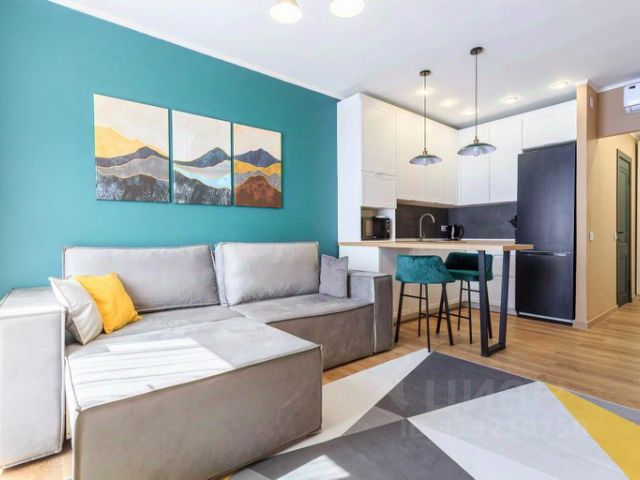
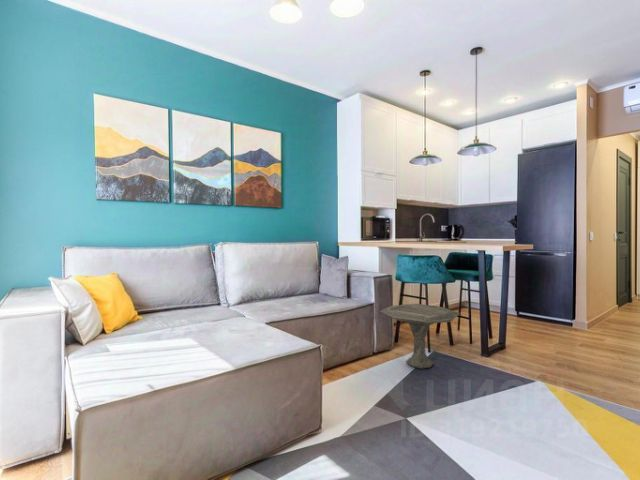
+ side table [379,303,461,370]
